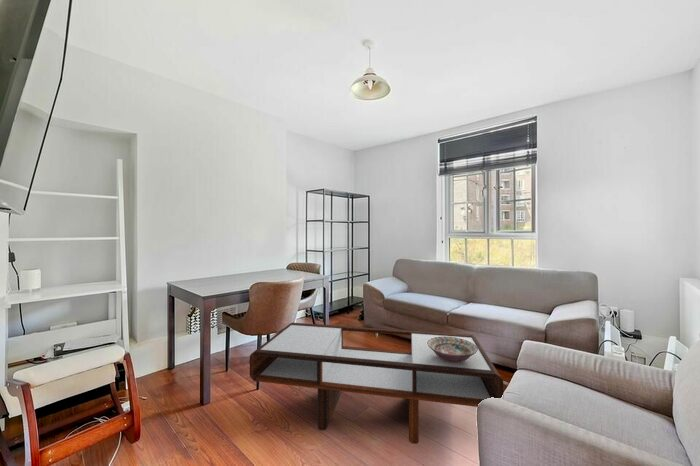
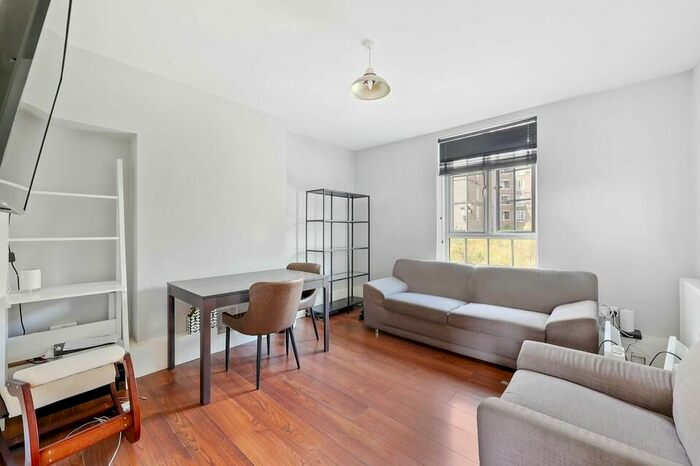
- decorative bowl [427,337,478,362]
- coffee table [249,322,504,445]
